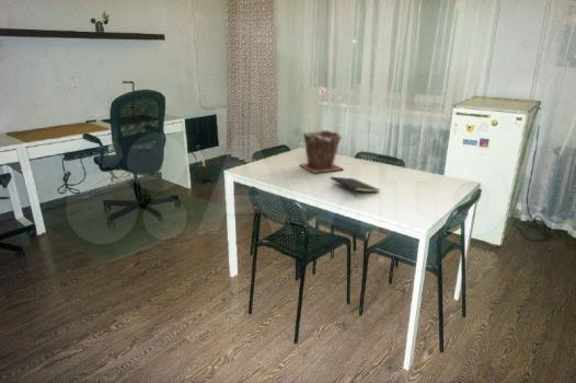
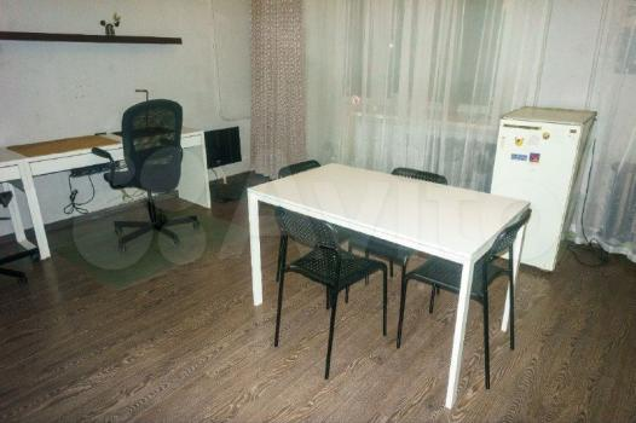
- notepad [329,176,381,198]
- plant pot [299,129,345,174]
